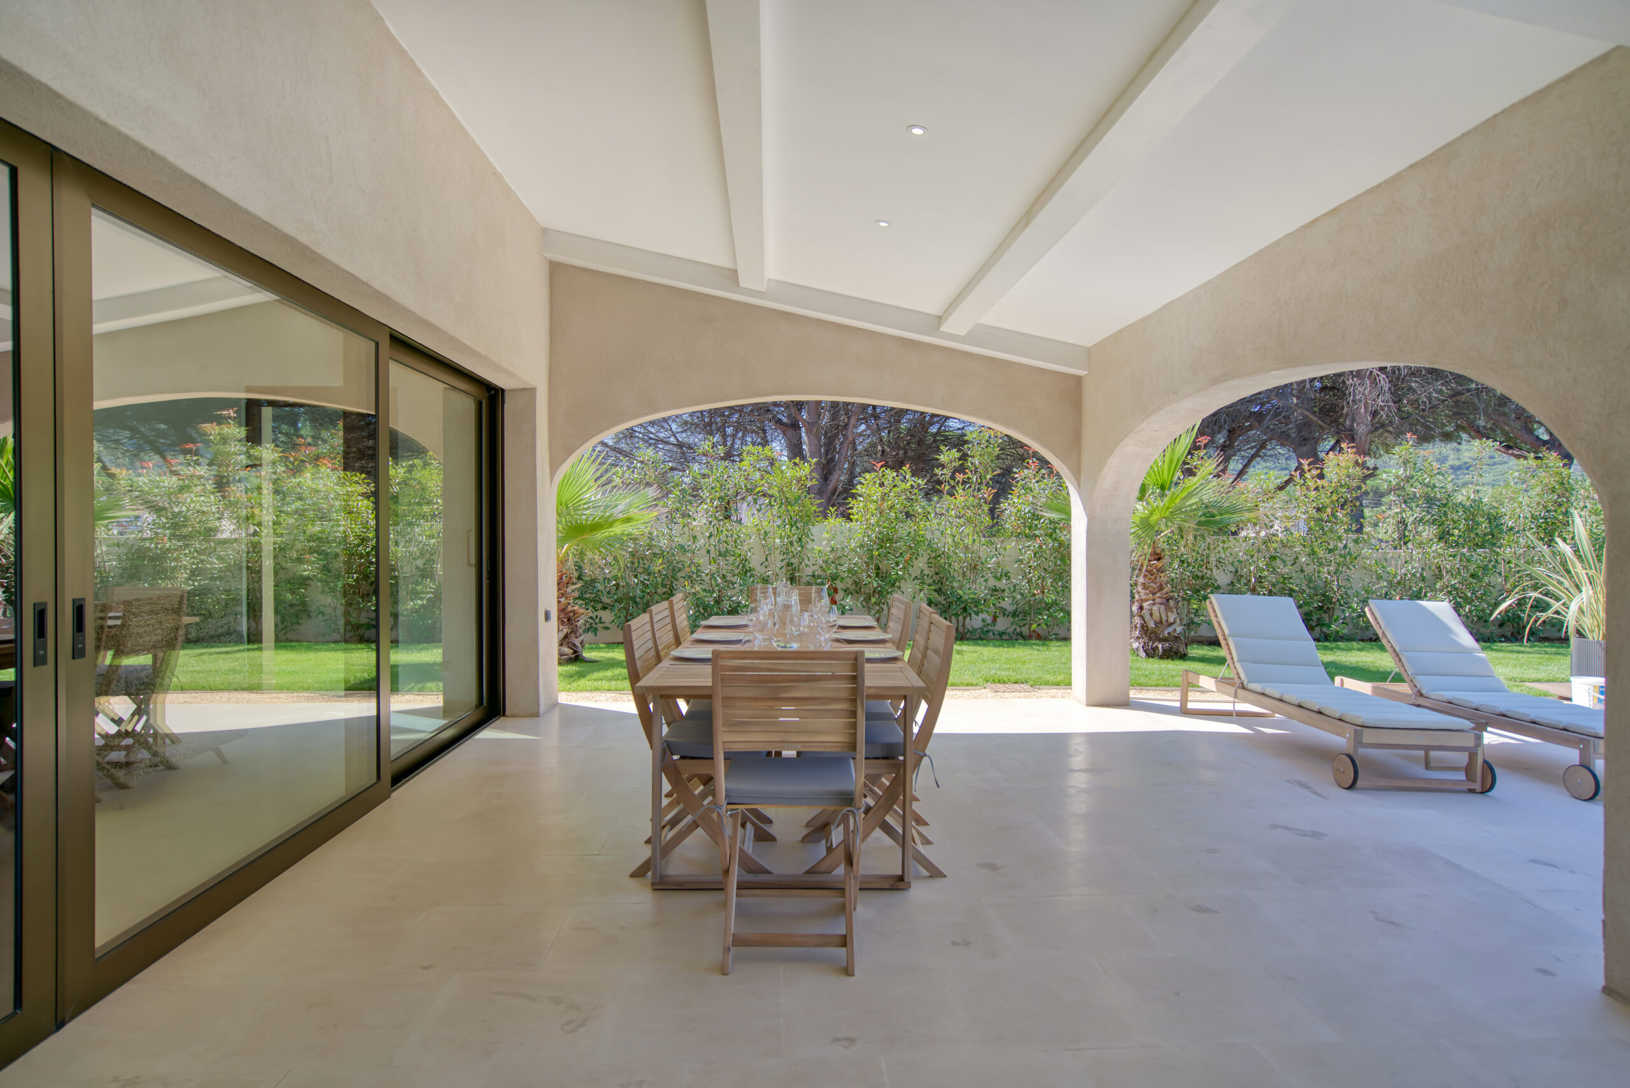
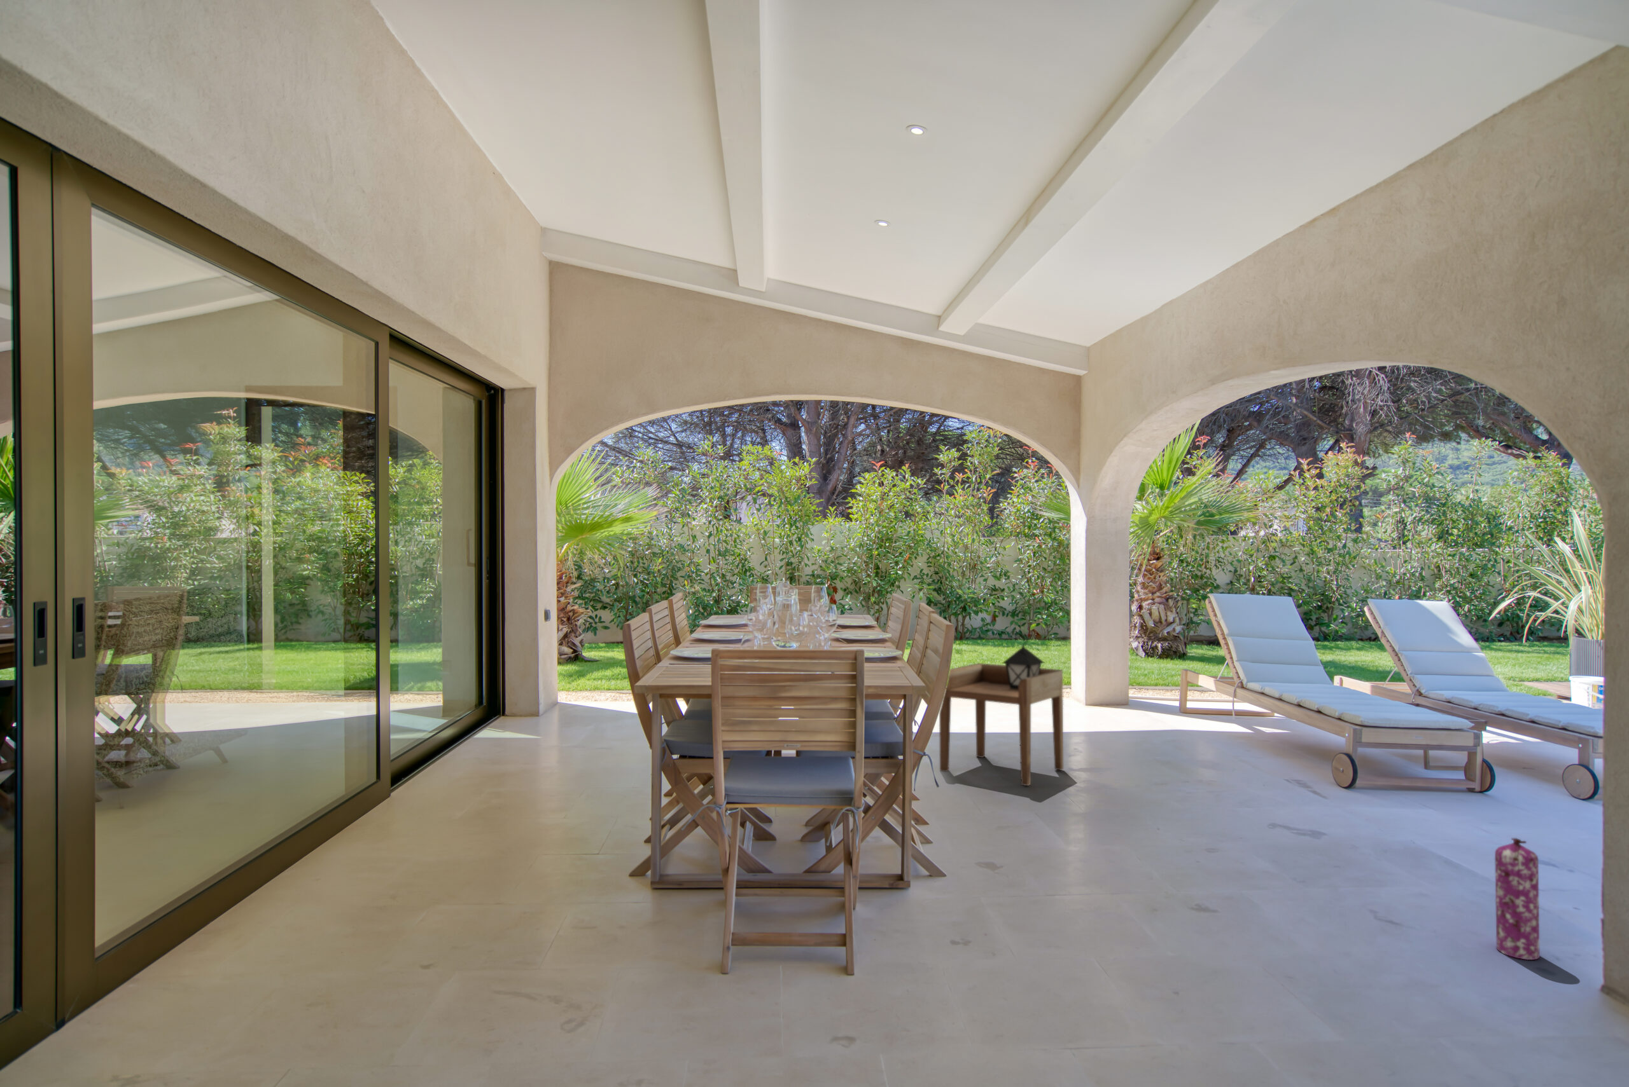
+ lantern [1001,633,1045,689]
+ side table [938,662,1063,786]
+ gas cylinder [1494,837,1540,961]
